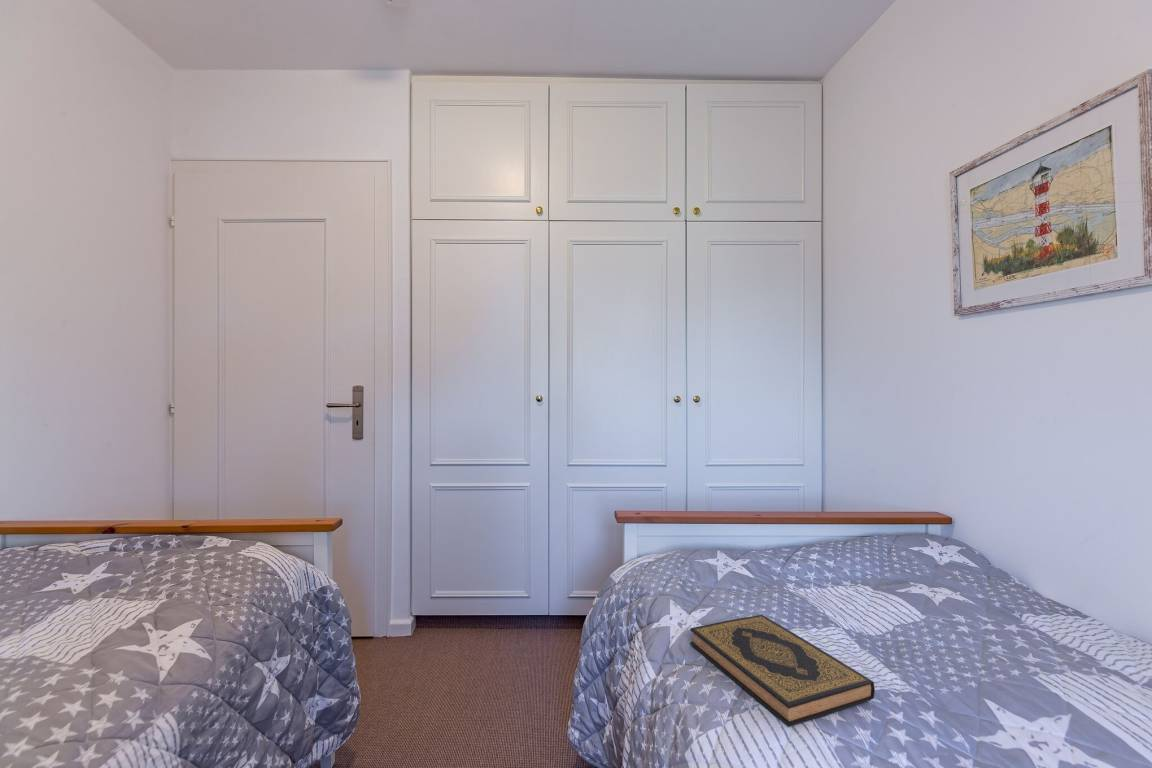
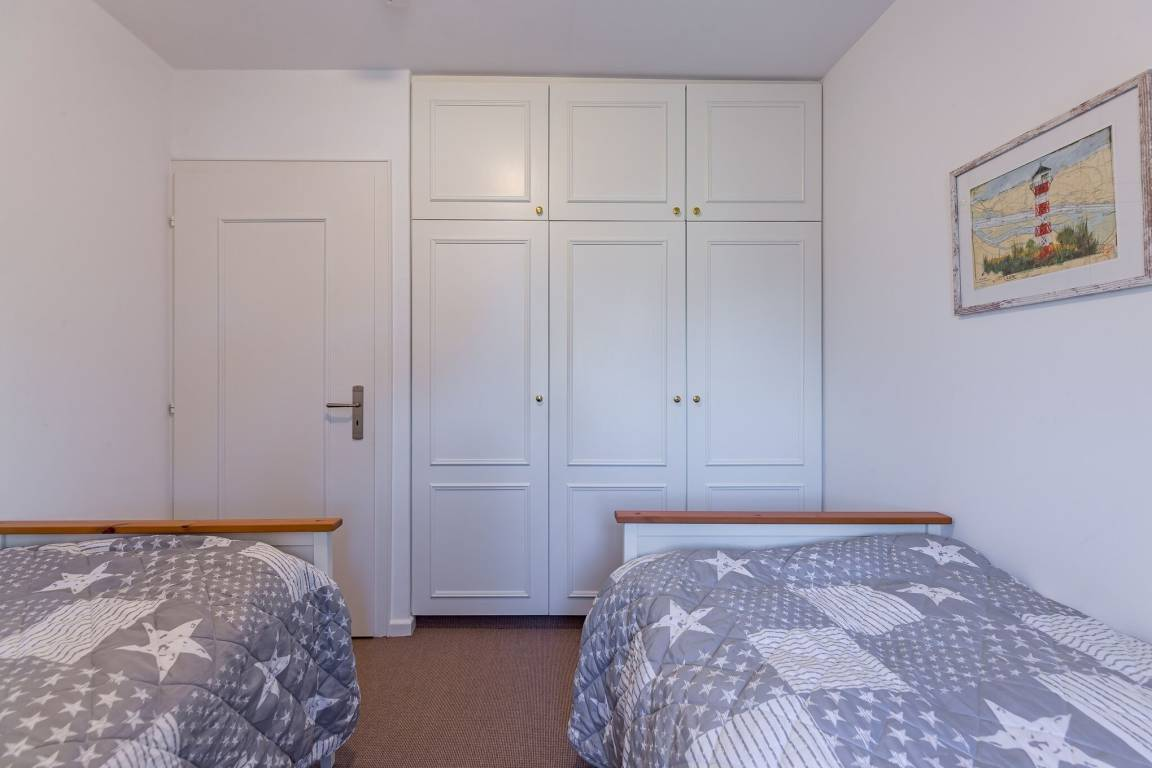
- hardback book [689,614,876,728]
